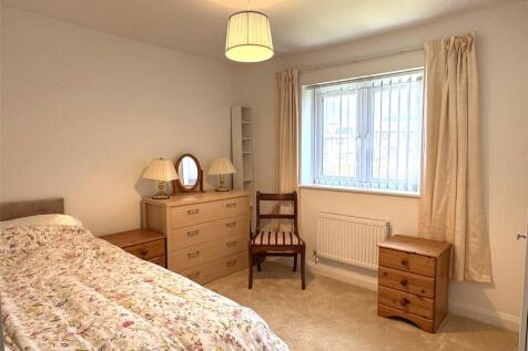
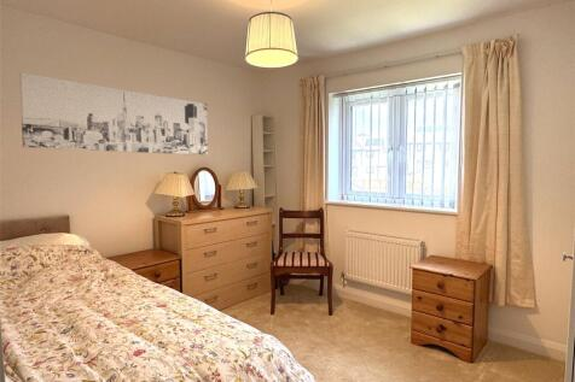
+ wall art [18,71,209,157]
